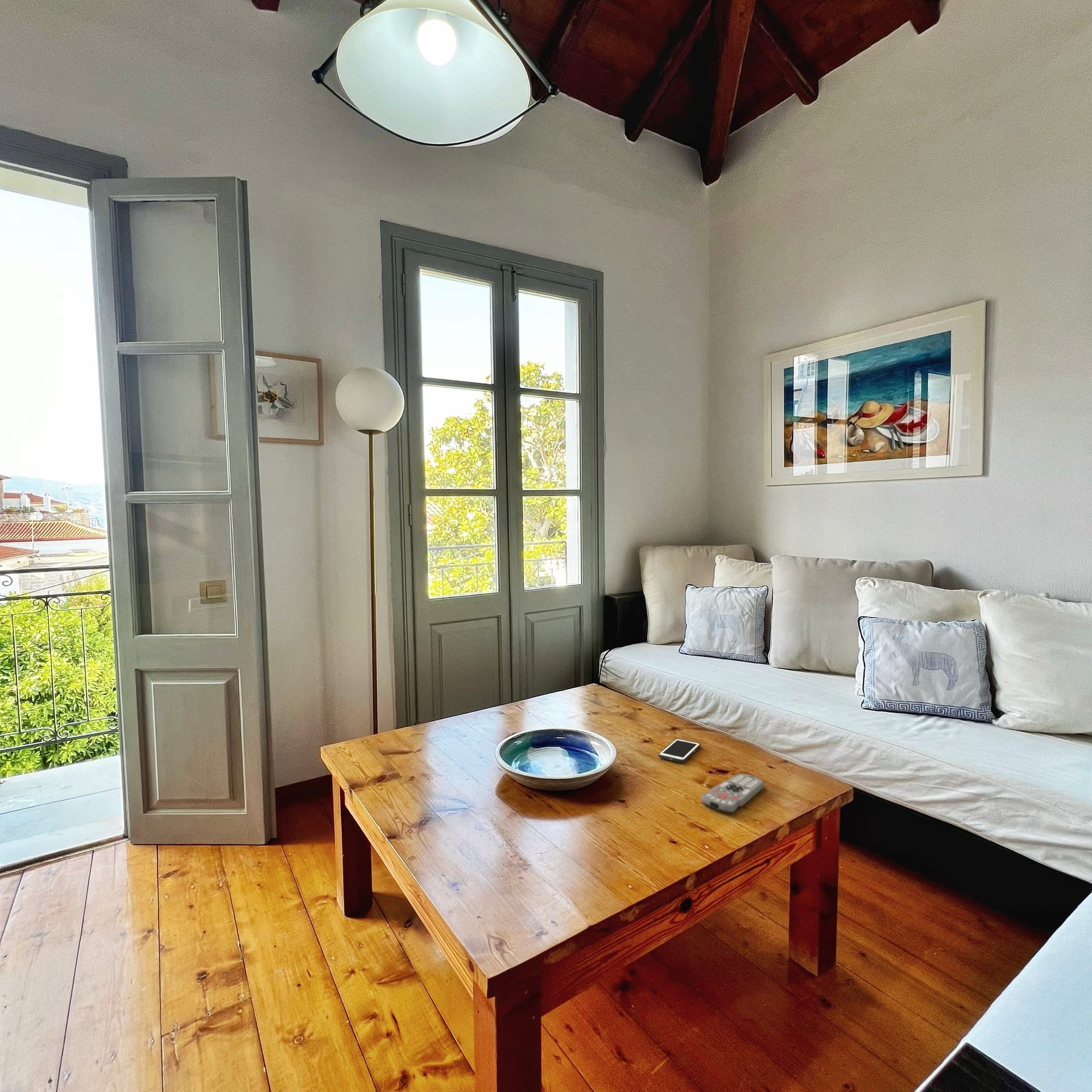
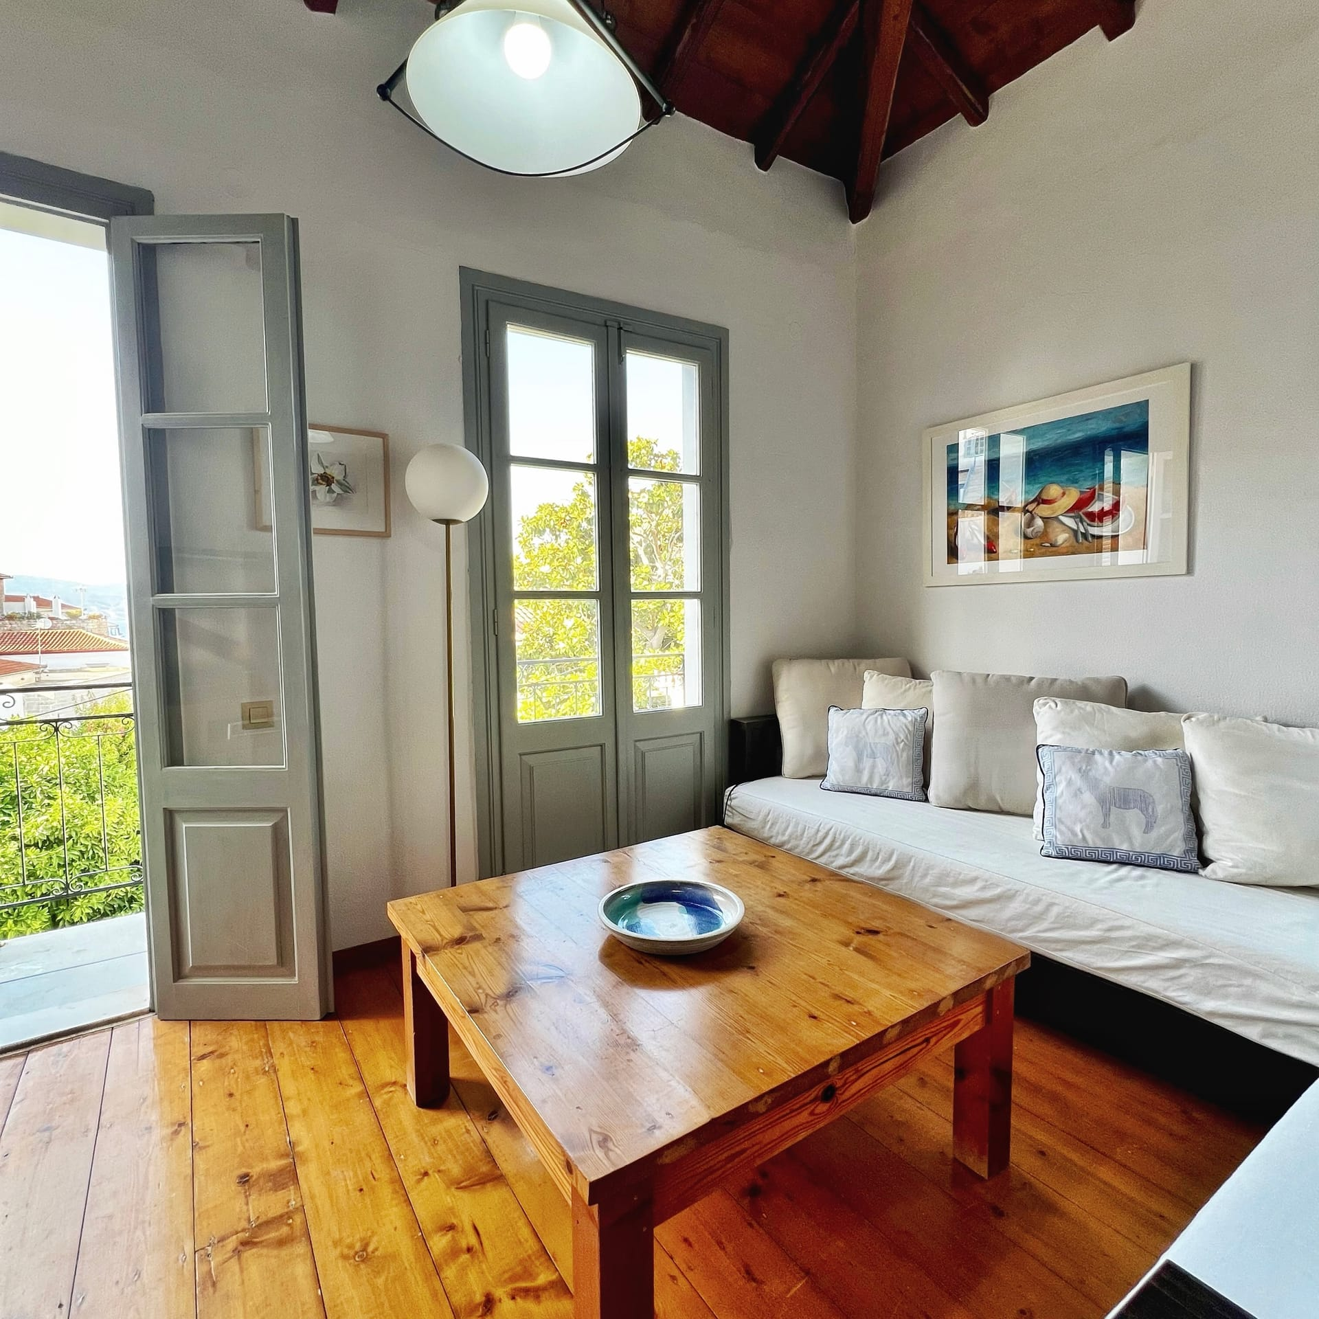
- remote control [700,773,765,814]
- cell phone [658,738,701,763]
